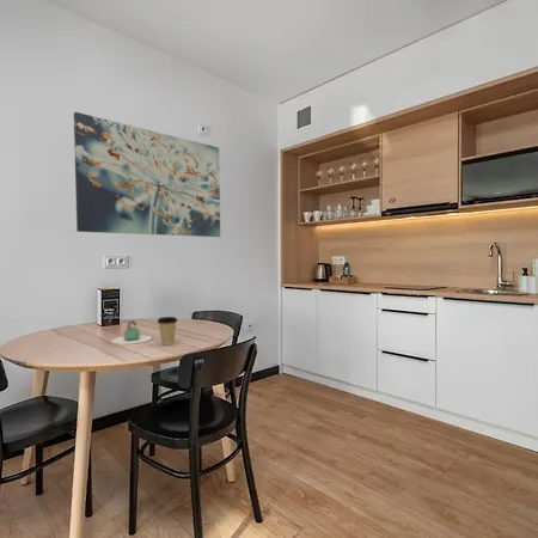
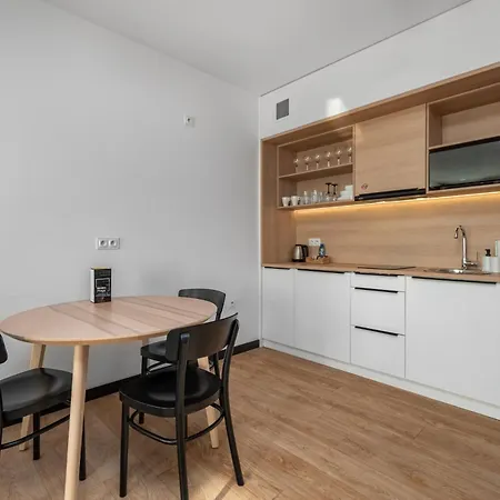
- teapot [110,319,153,346]
- wall art [73,111,221,238]
- coffee cup [157,316,179,346]
